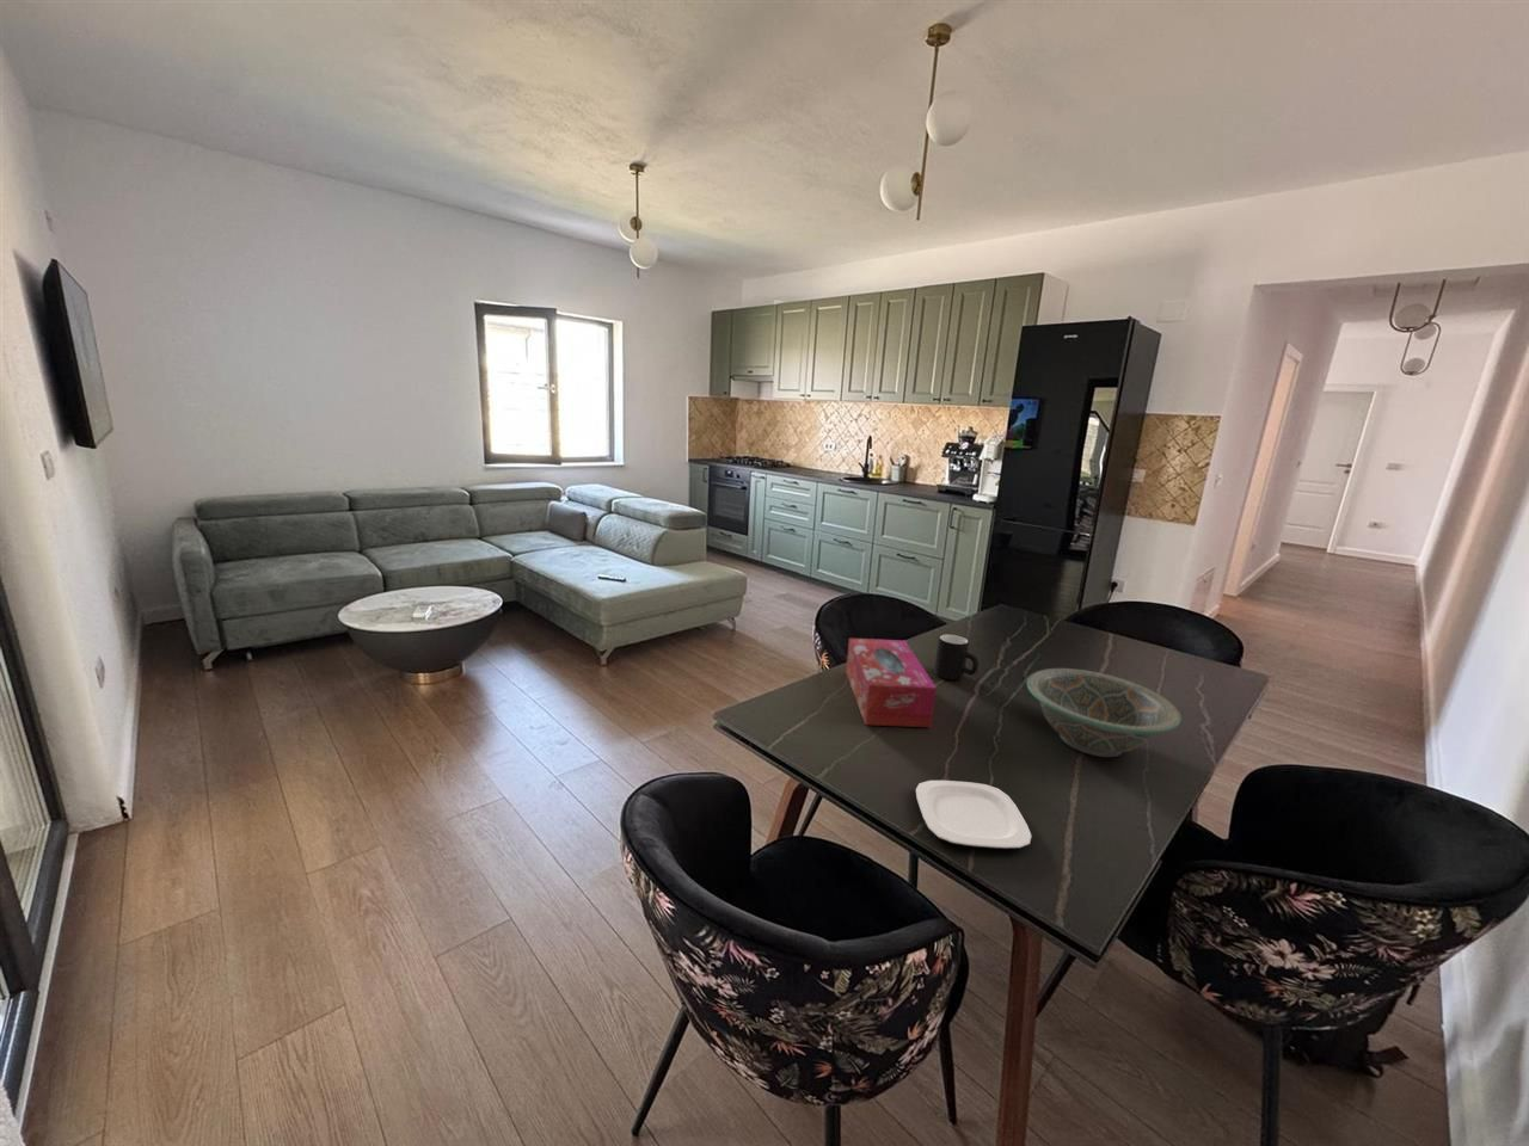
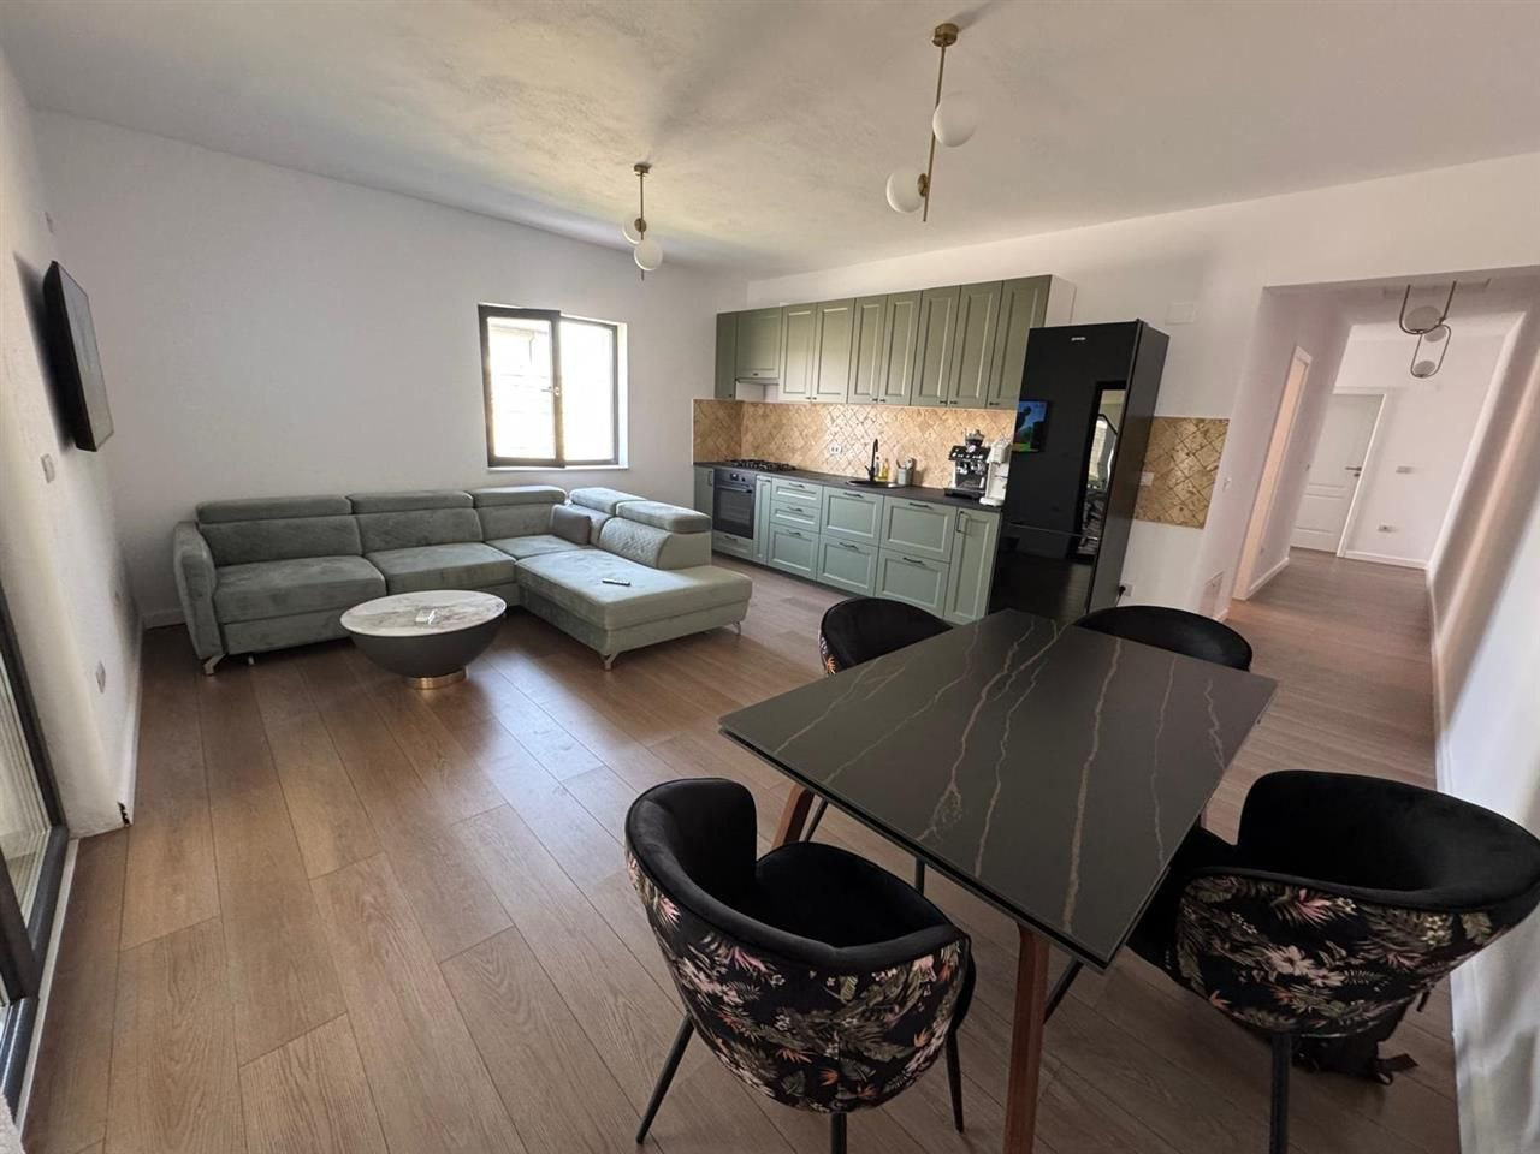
- decorative bowl [1026,667,1182,758]
- mug [933,633,980,680]
- tissue box [844,638,938,728]
- plate [915,780,1032,850]
